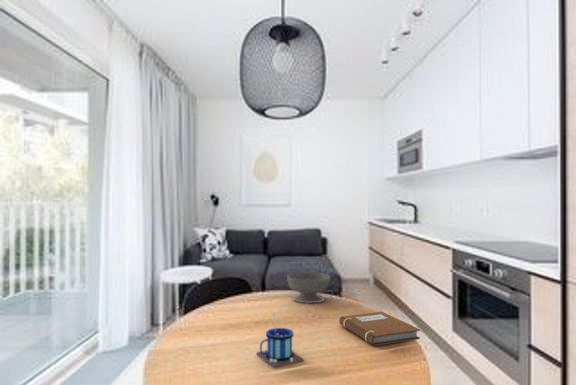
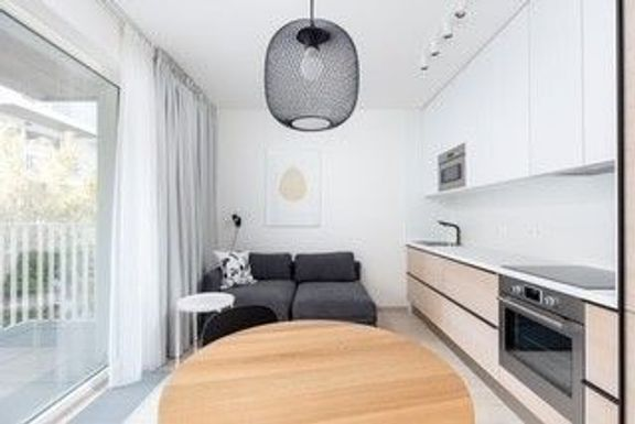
- bowl [286,271,331,305]
- notebook [338,311,421,347]
- mug [256,302,304,369]
